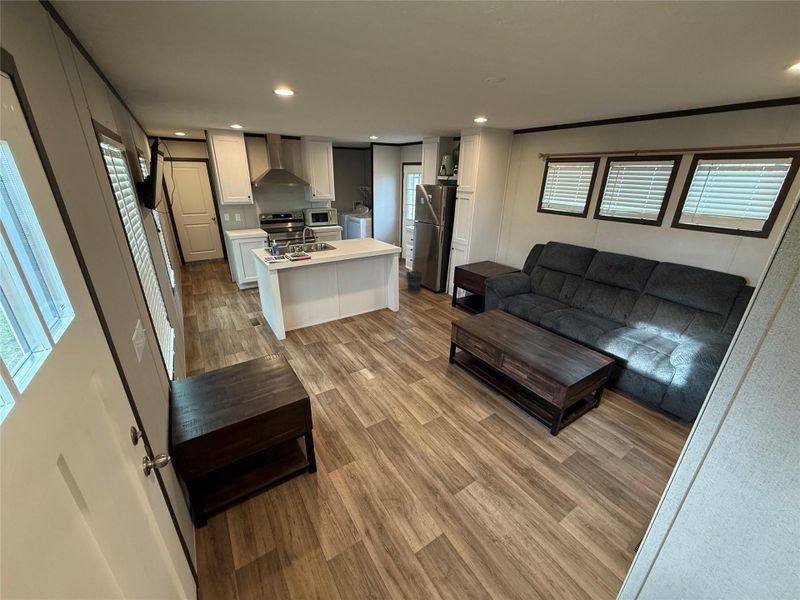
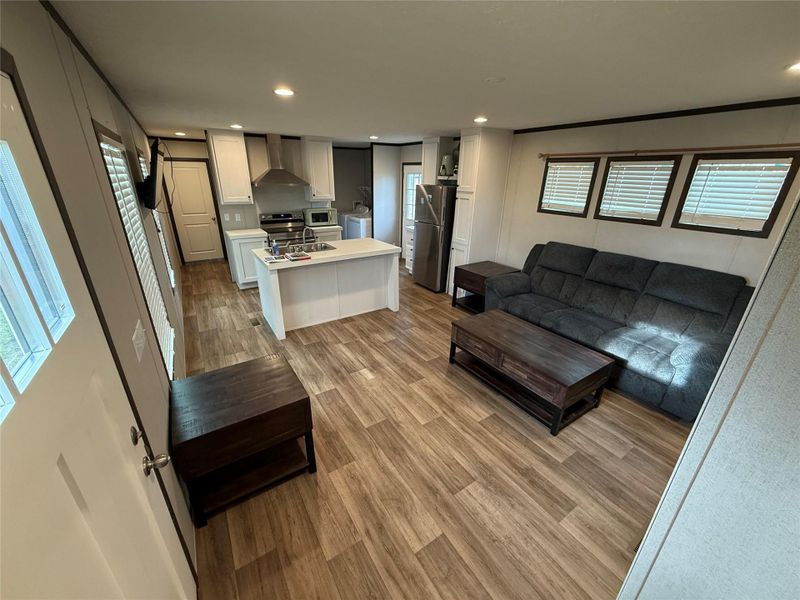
- wastebasket [405,270,423,294]
